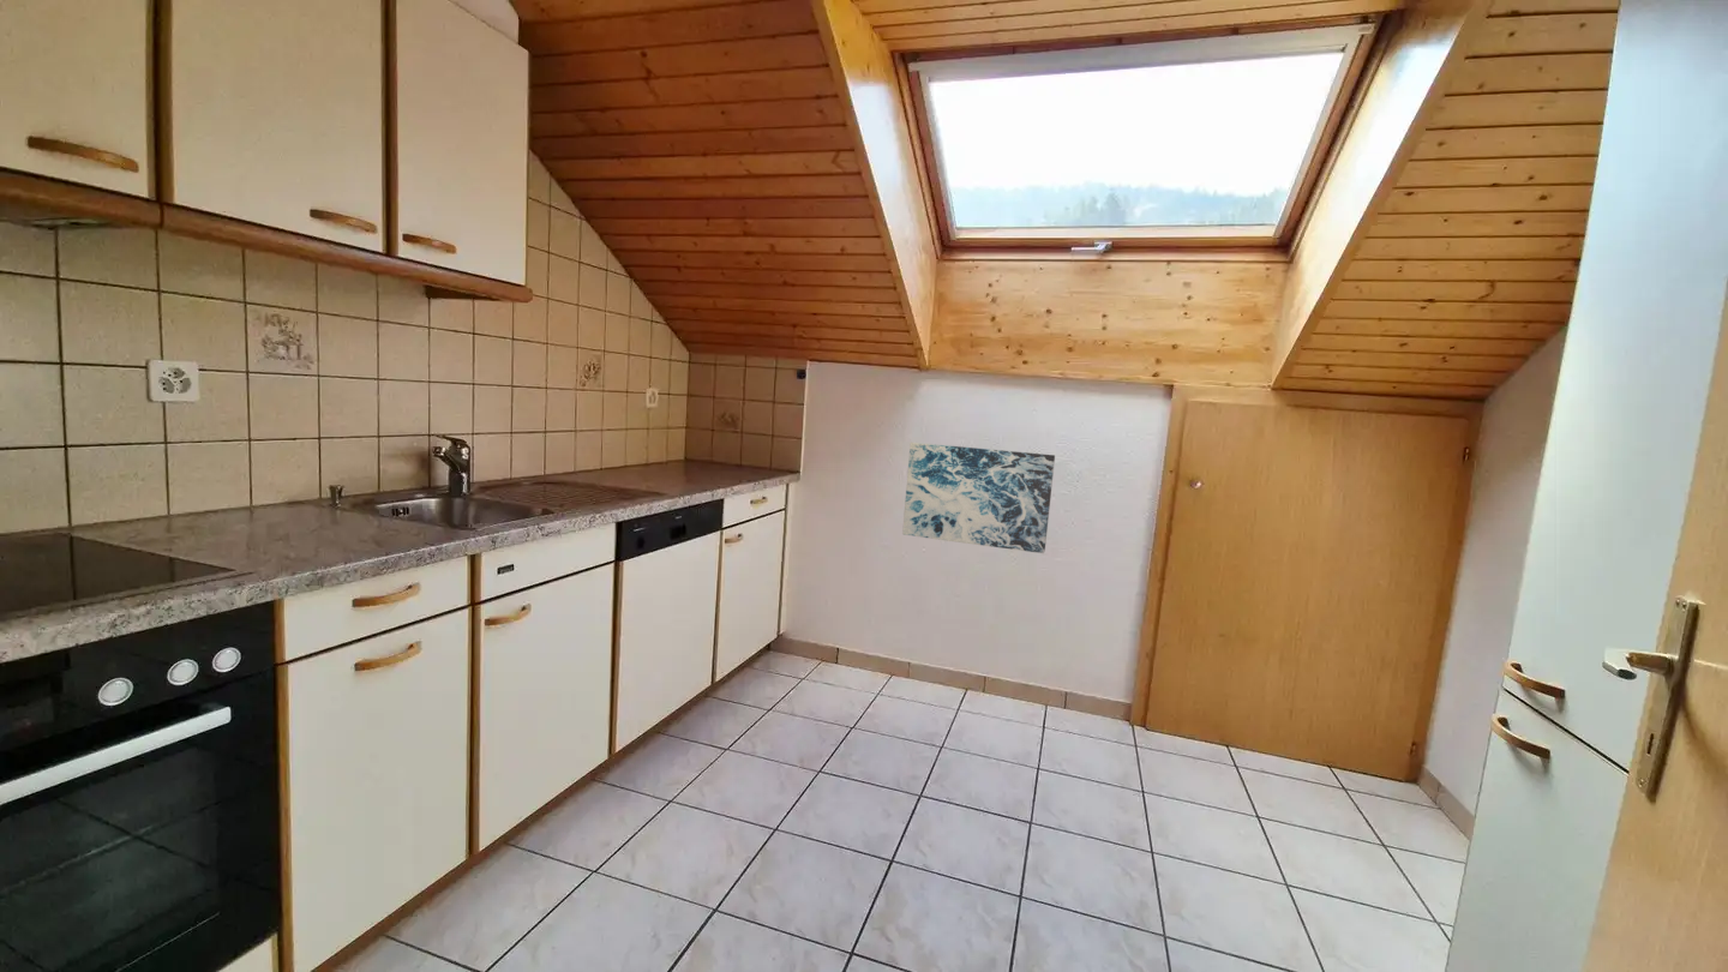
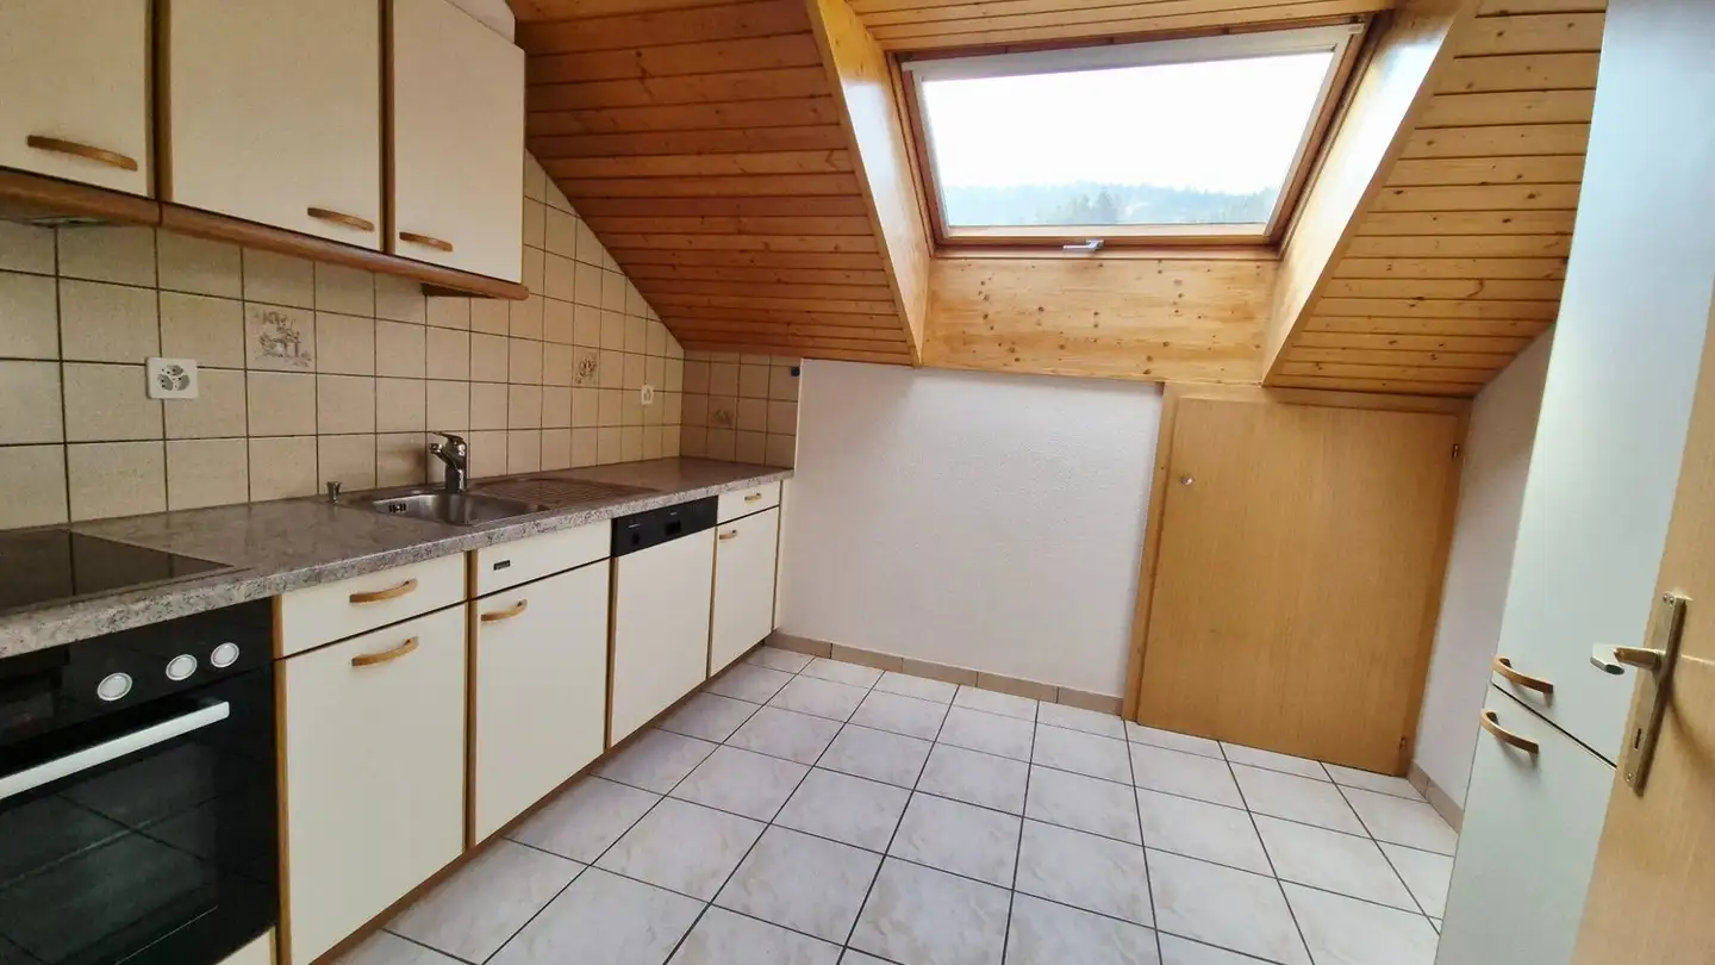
- wall art [901,442,1056,554]
